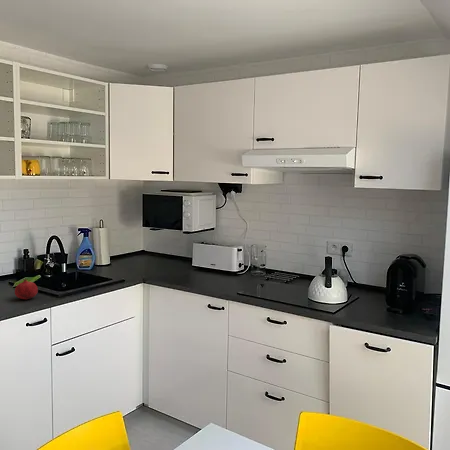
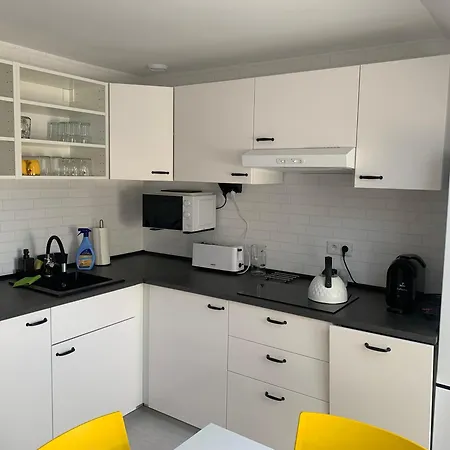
- fruit [14,278,39,300]
